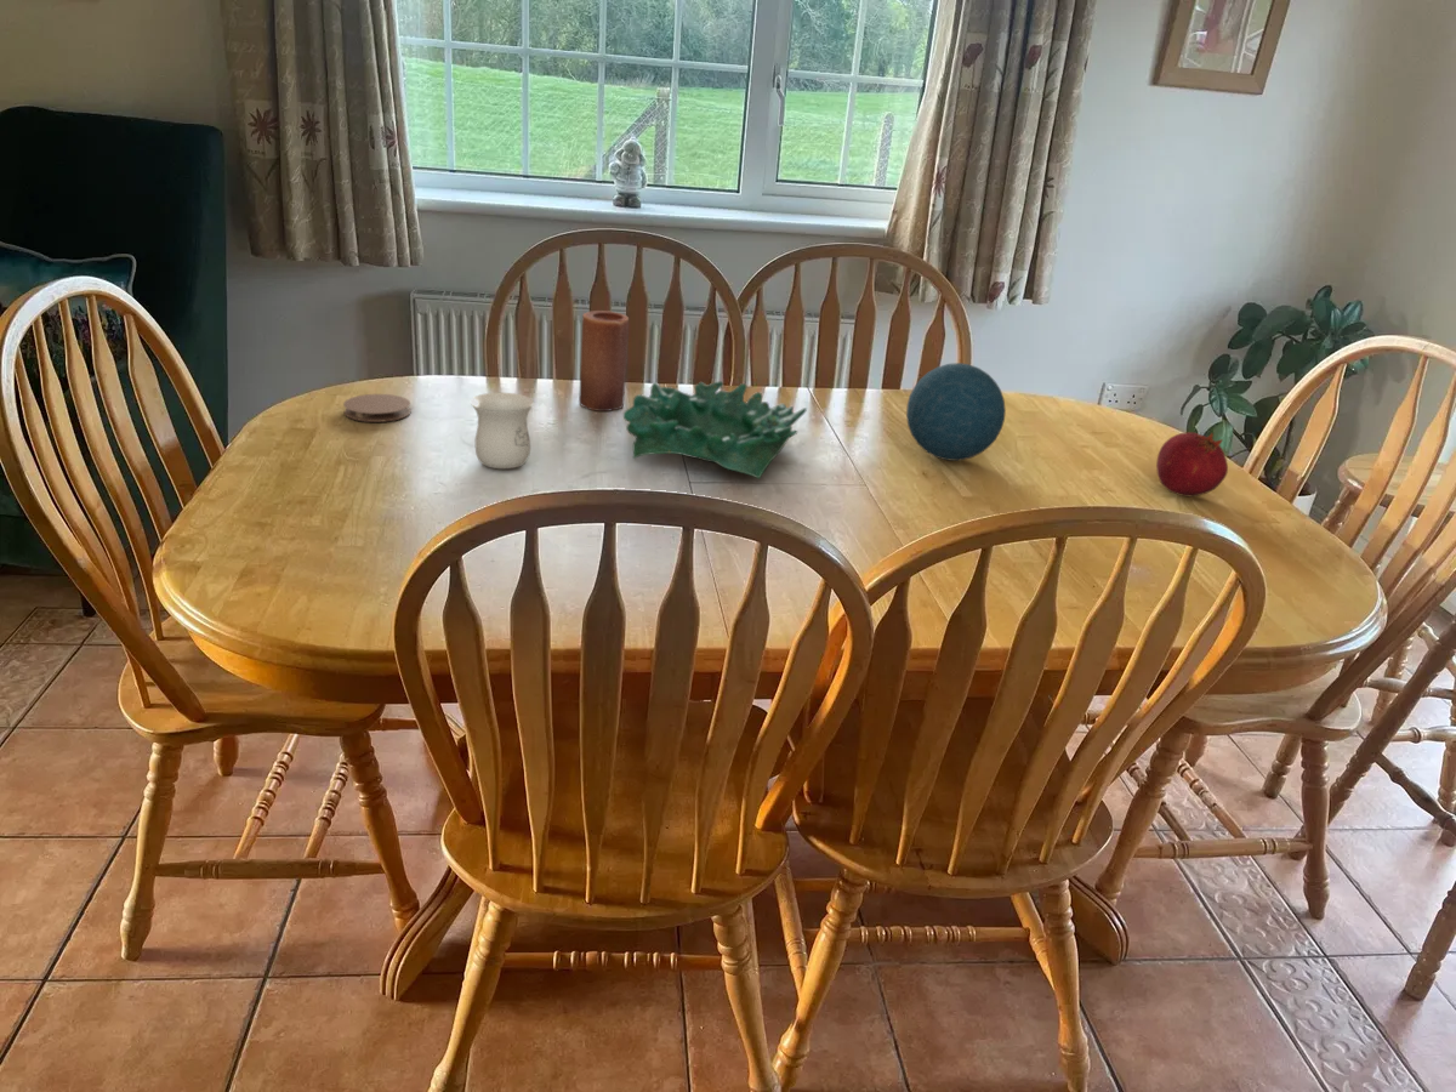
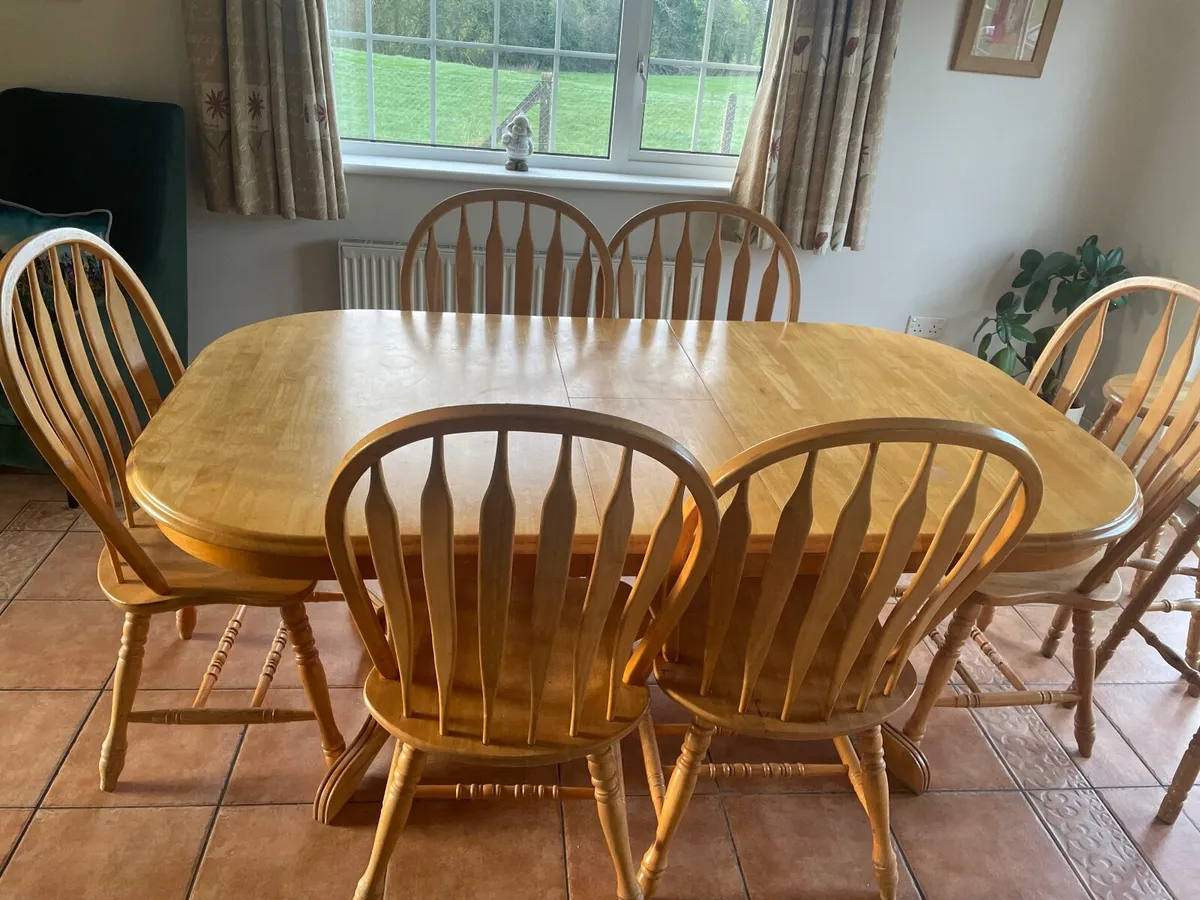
- candle [578,309,630,413]
- mug [470,392,535,470]
- fruit [1155,431,1229,497]
- coaster [342,393,413,423]
- decorative orb [905,362,1007,462]
- decorative bowl [622,380,808,479]
